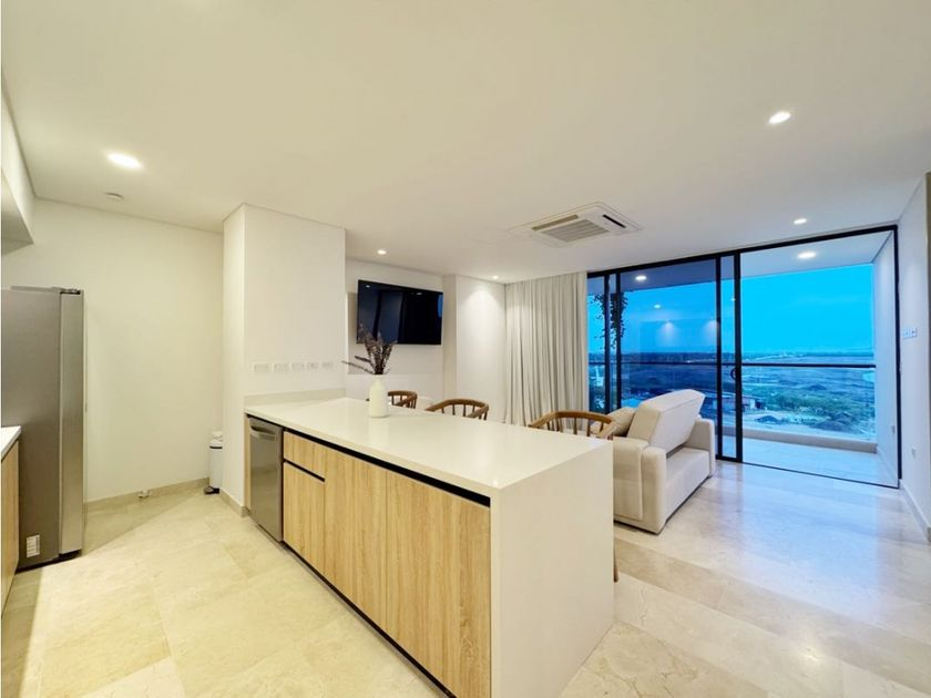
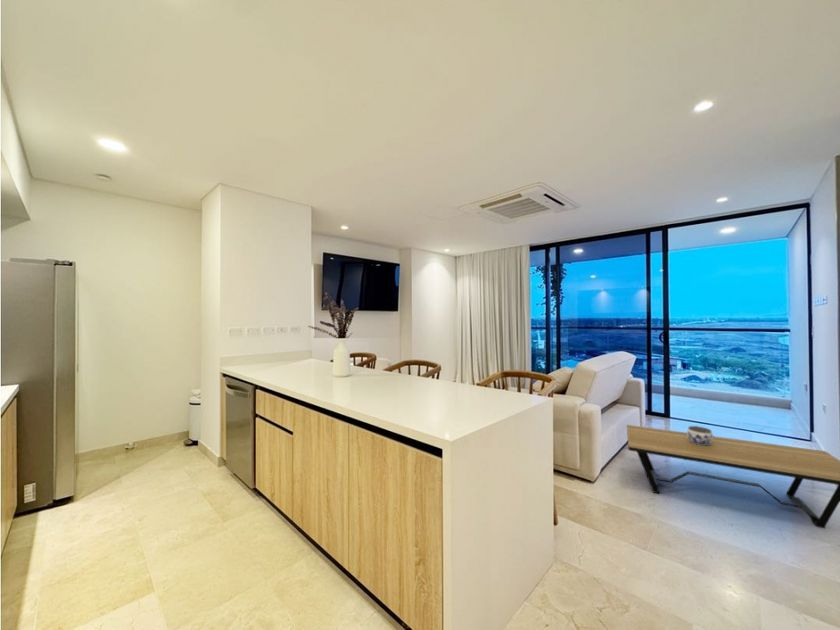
+ jar [686,425,714,445]
+ coffee table [626,424,840,529]
